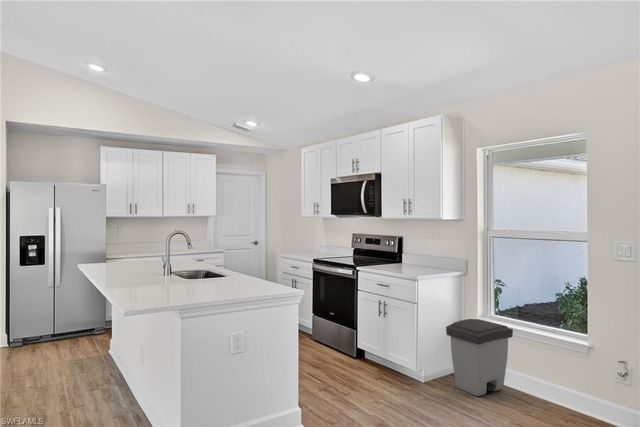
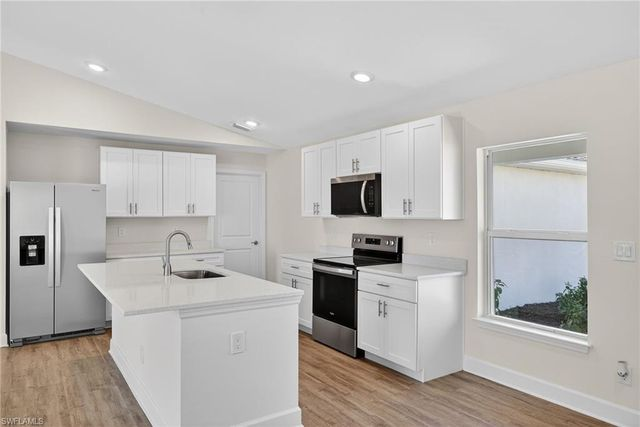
- trash can [445,318,514,397]
